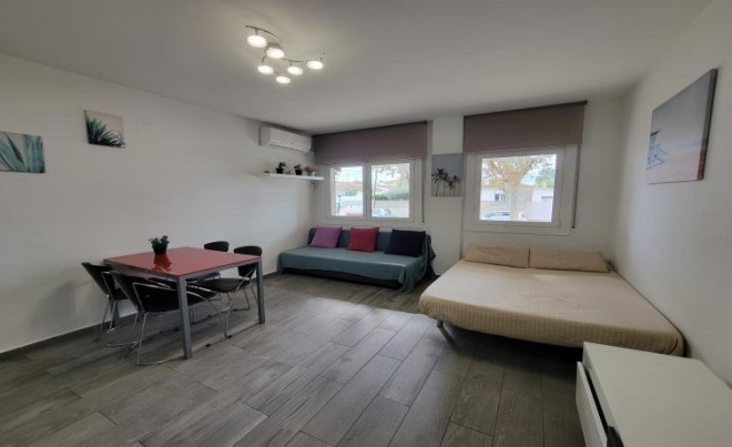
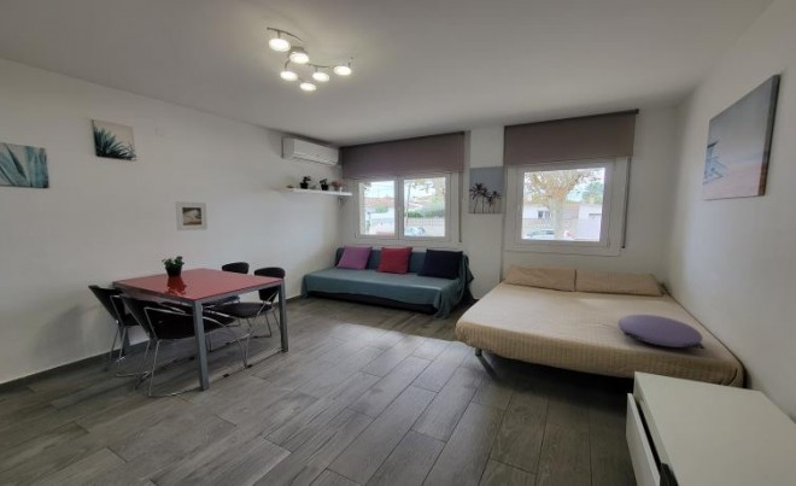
+ cushion [616,314,707,351]
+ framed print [175,200,209,232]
